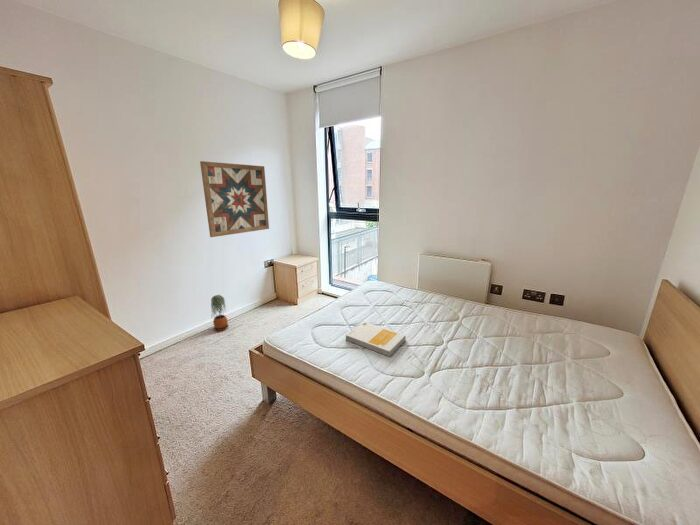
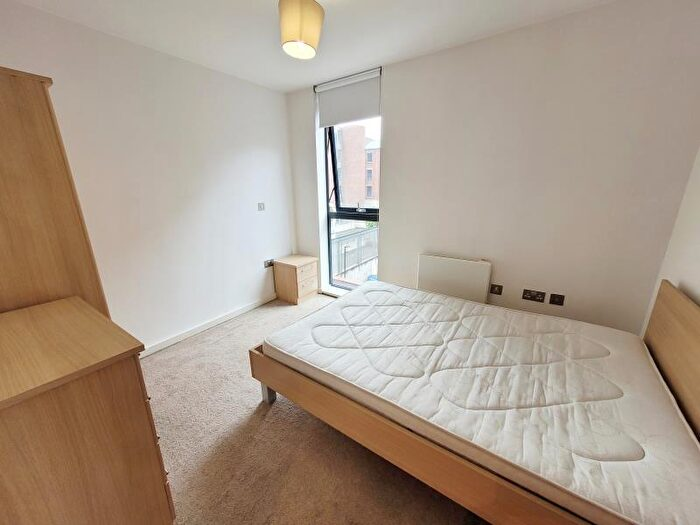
- wall art [199,160,270,238]
- book [345,321,407,357]
- potted plant [210,294,229,332]
